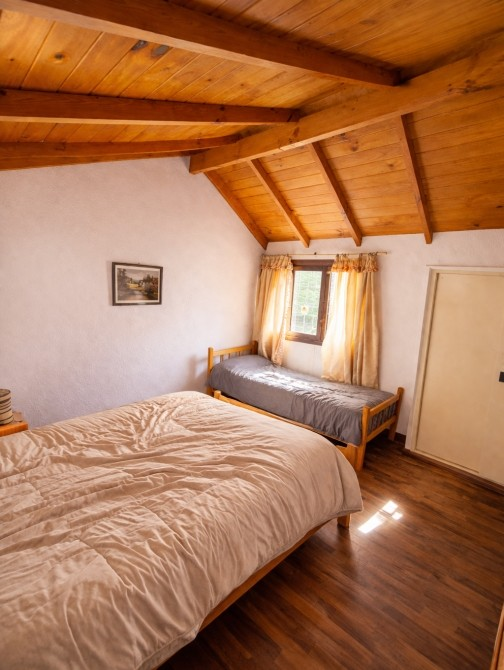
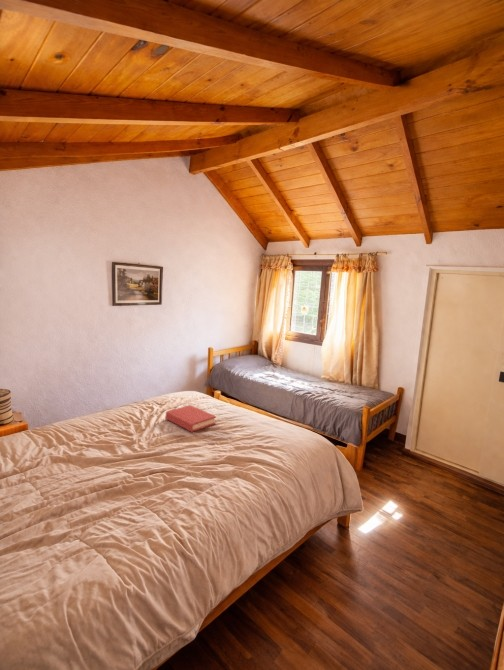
+ hardback book [165,404,217,433]
